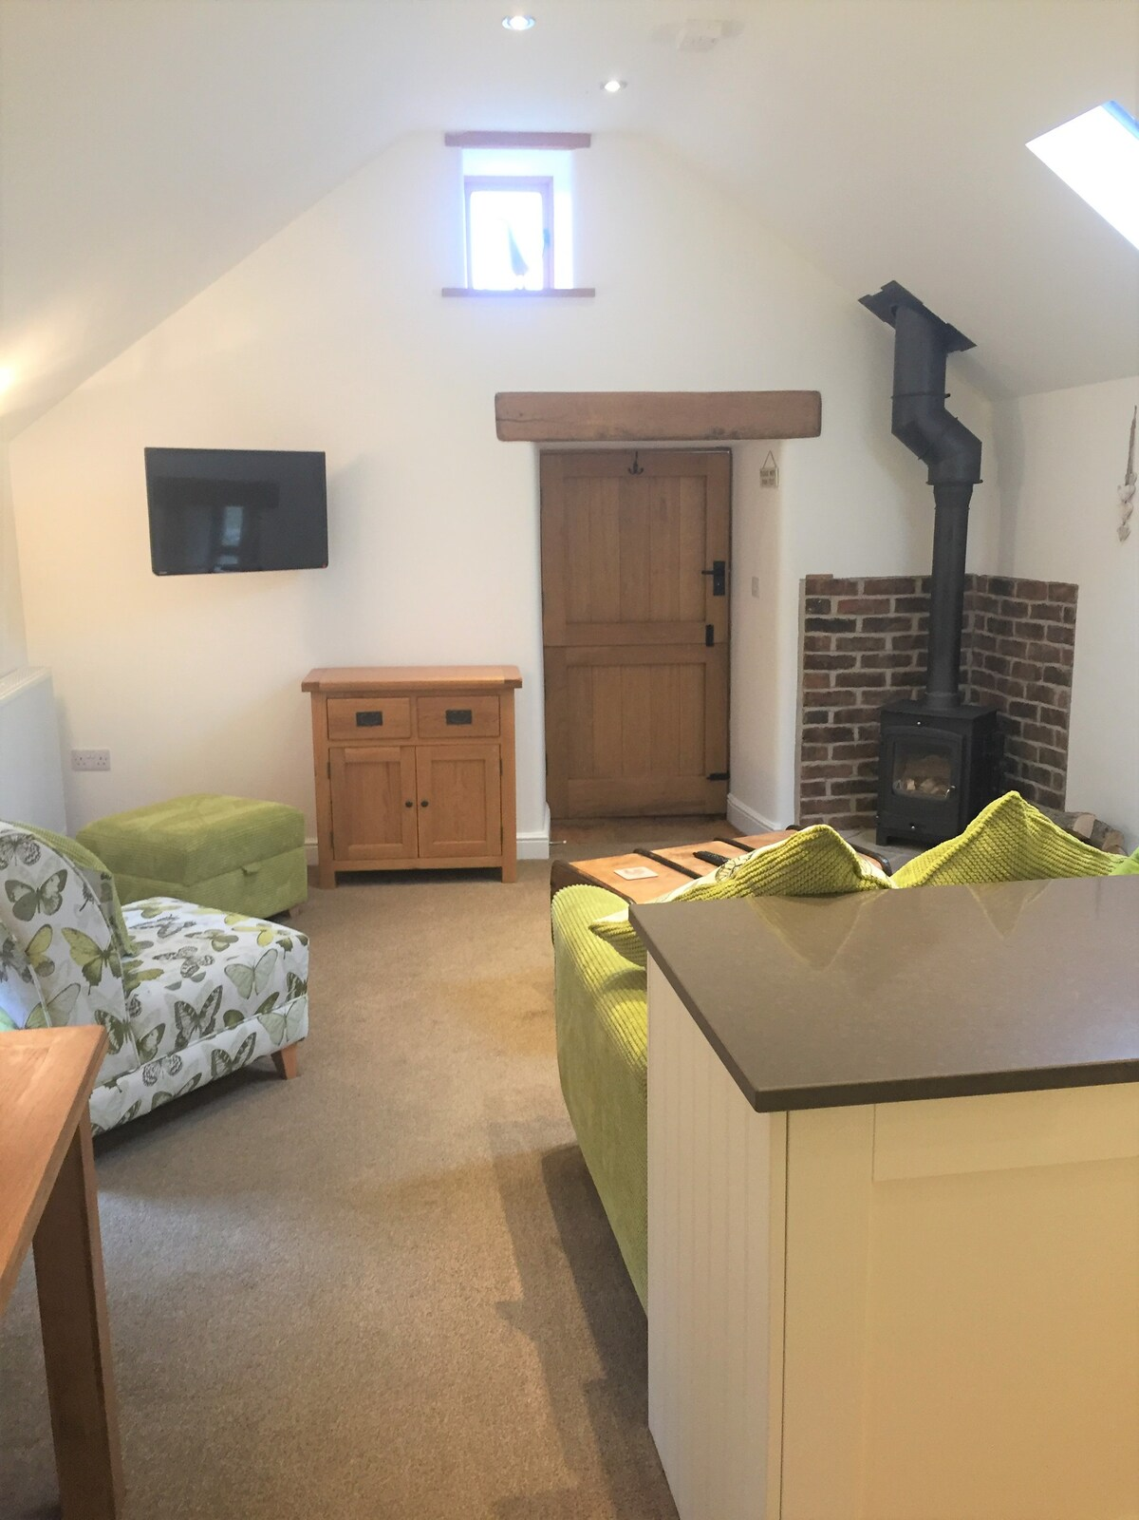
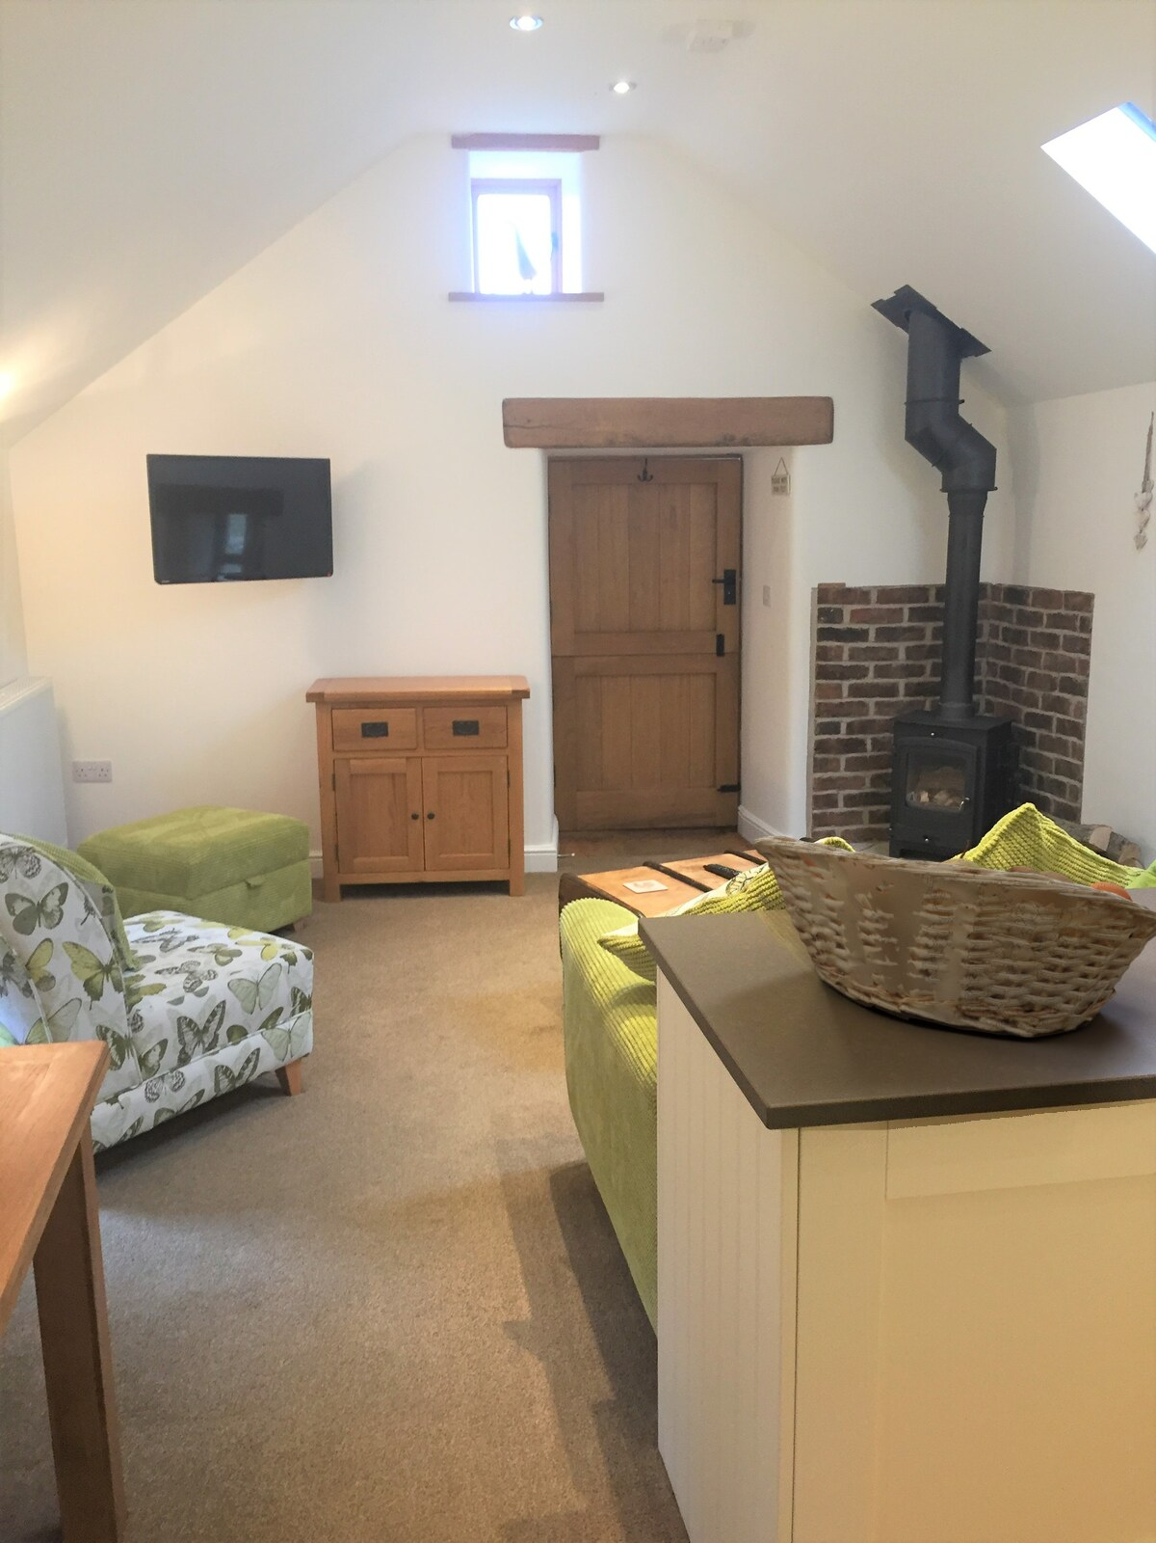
+ fruit basket [752,835,1156,1039]
